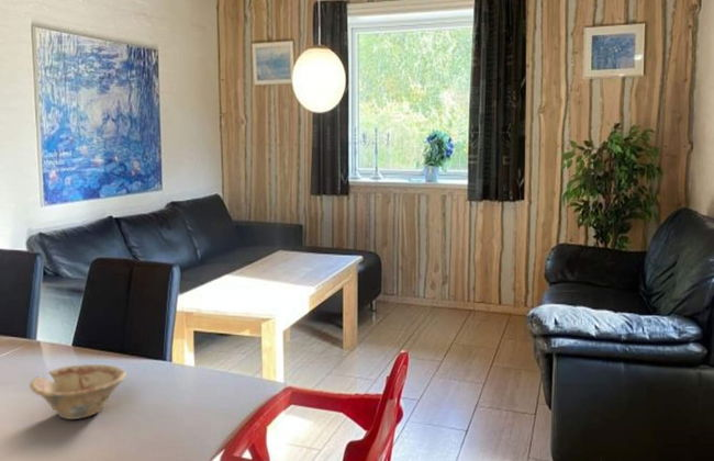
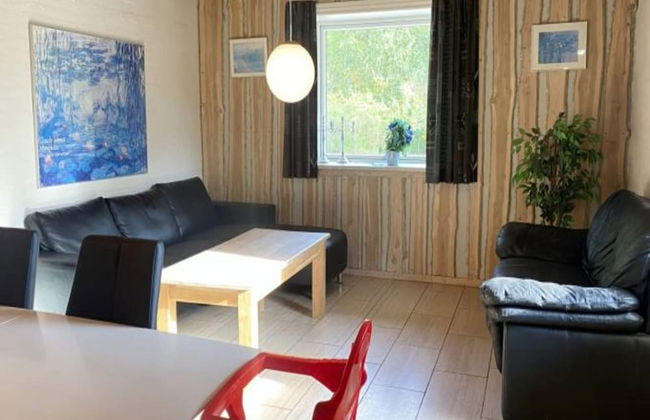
- dish [29,363,127,420]
